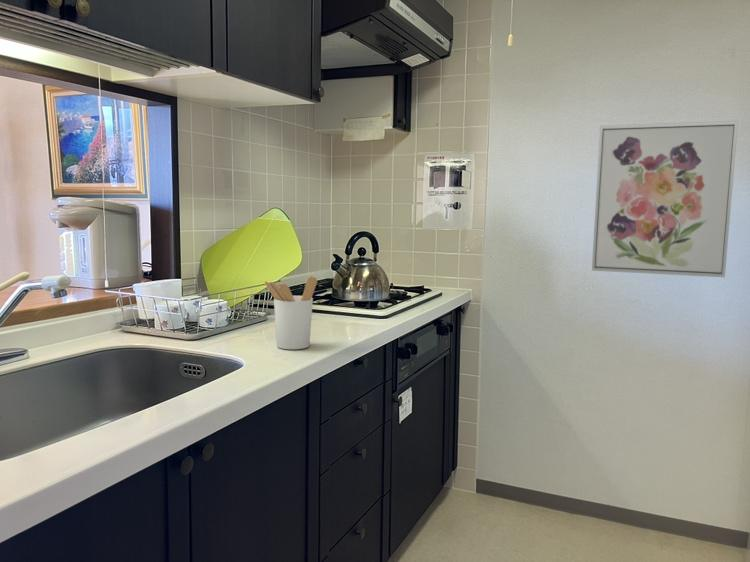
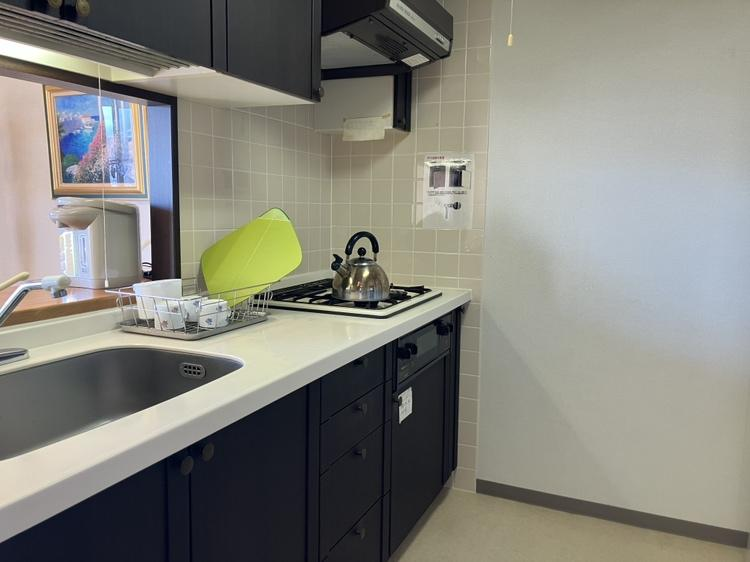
- utensil holder [264,275,318,350]
- wall art [591,120,739,278]
